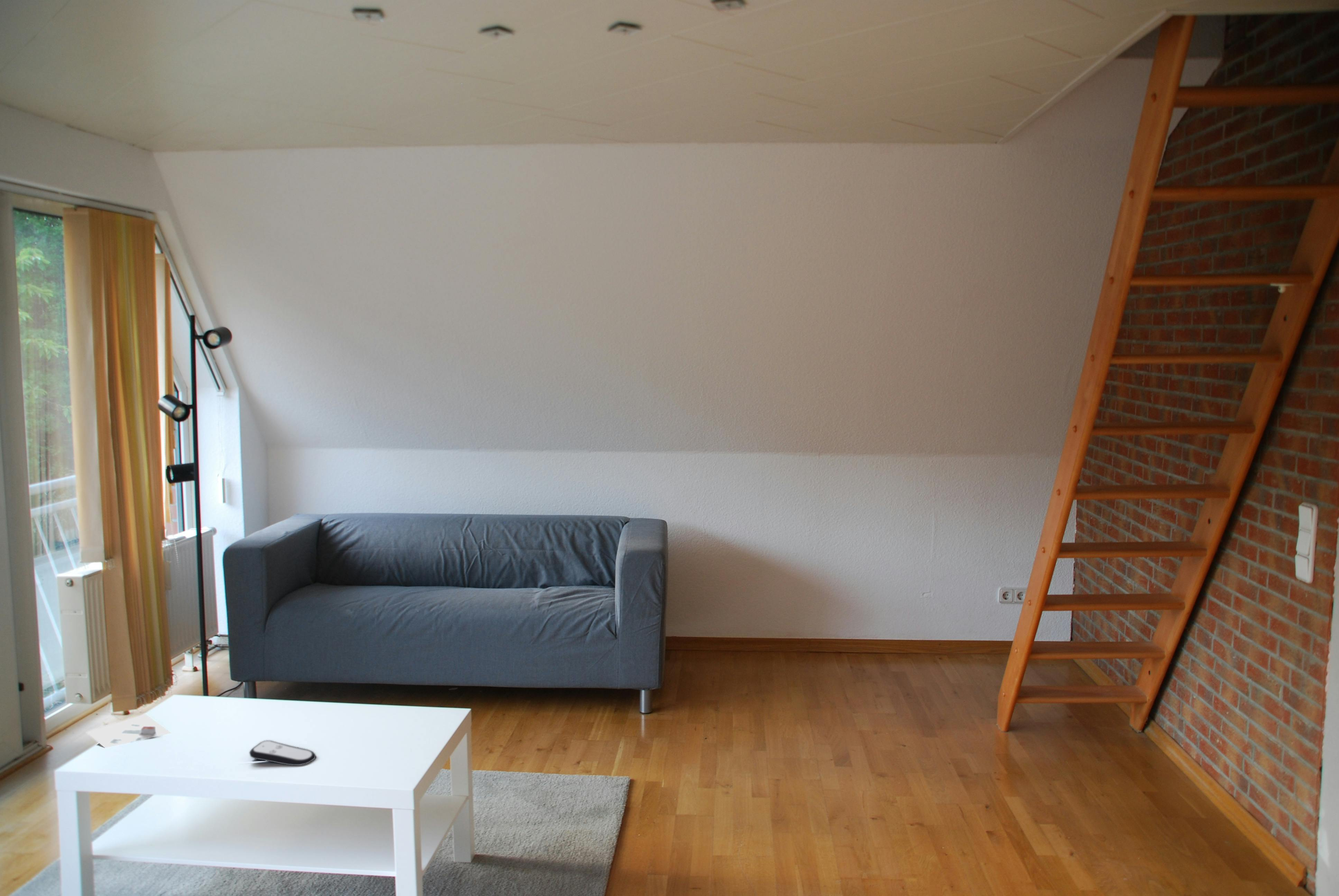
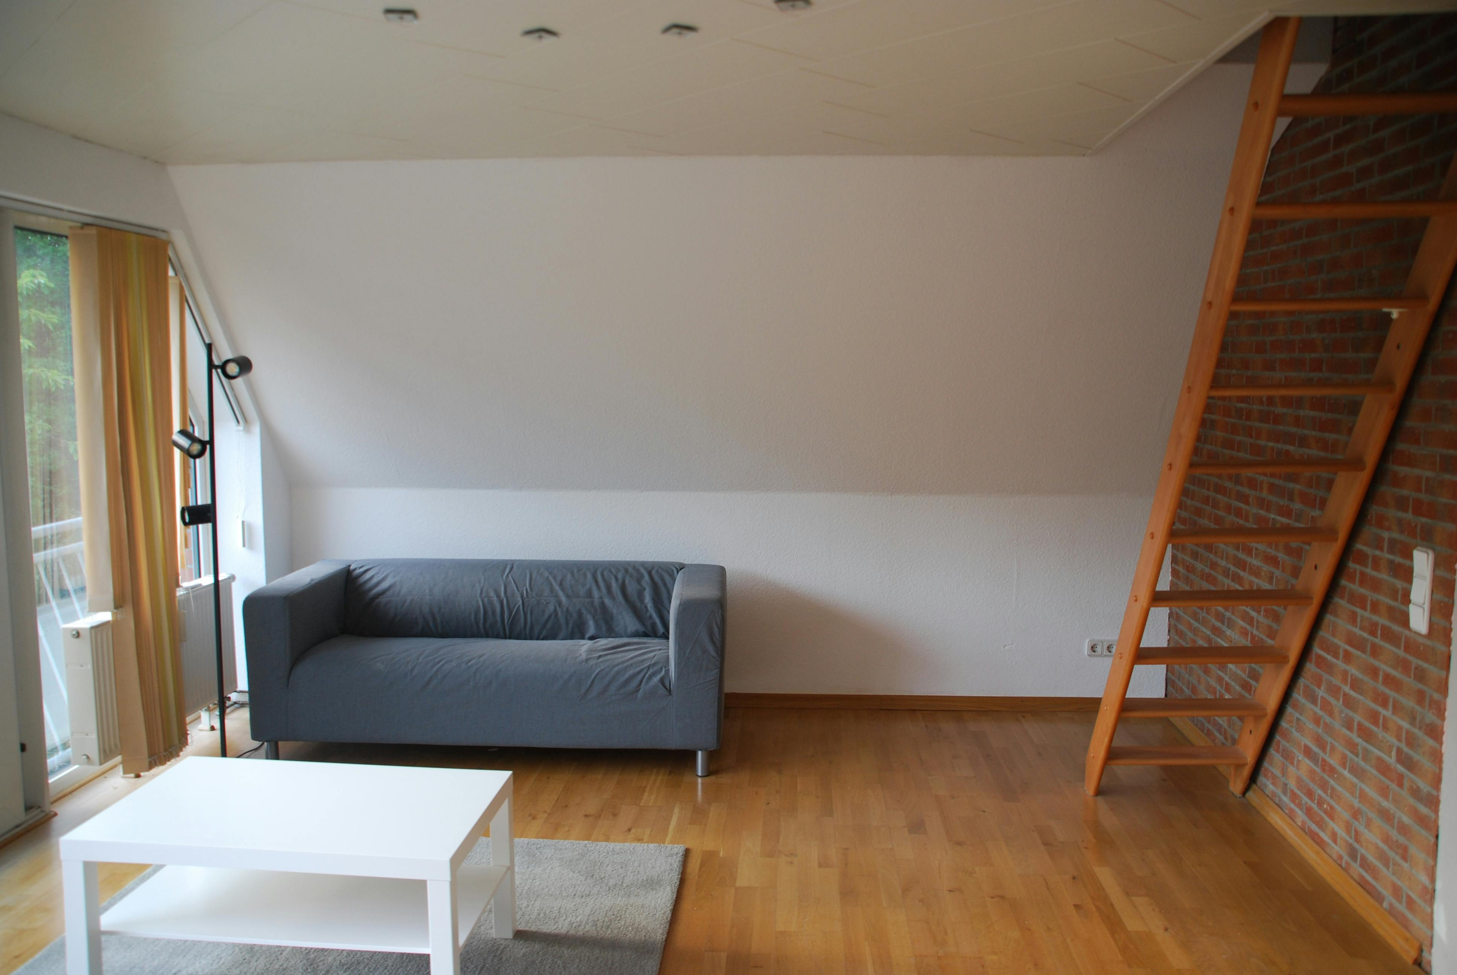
- architectural model [86,713,172,748]
- remote control [249,740,316,766]
